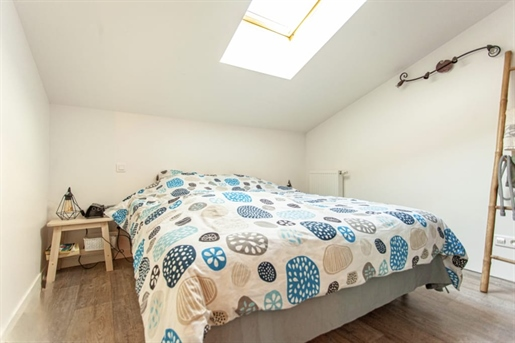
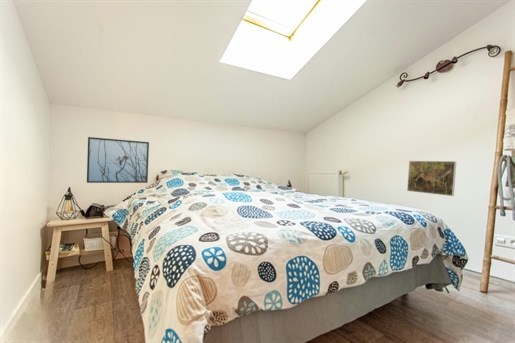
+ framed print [86,136,150,184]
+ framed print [406,160,457,197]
